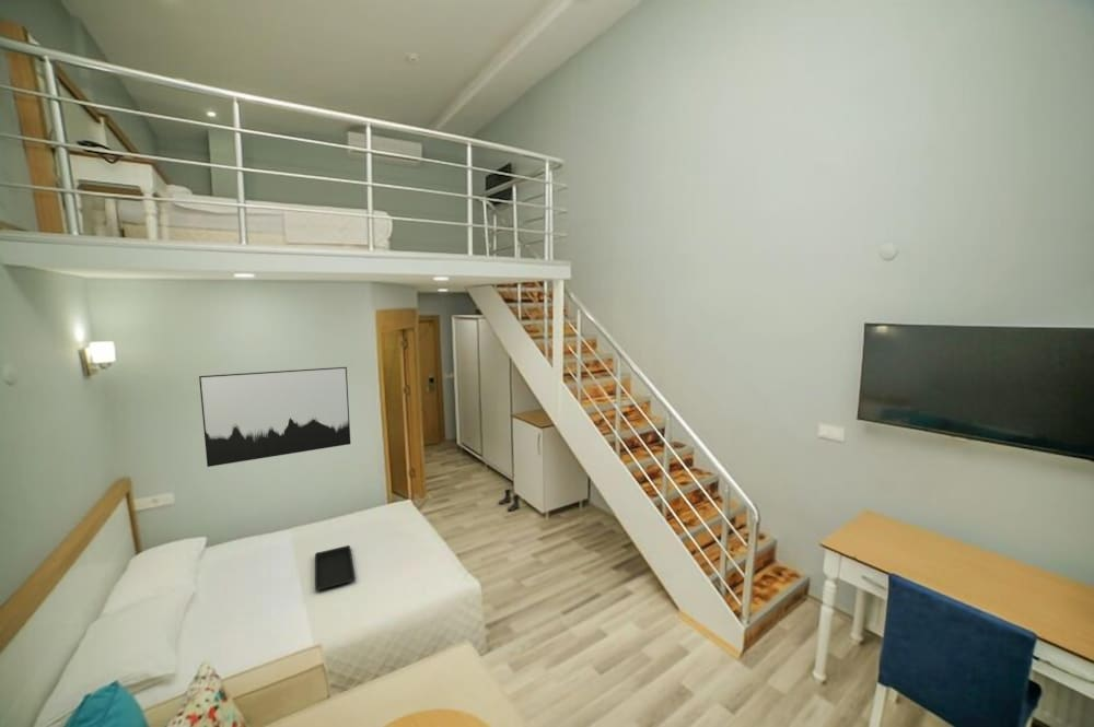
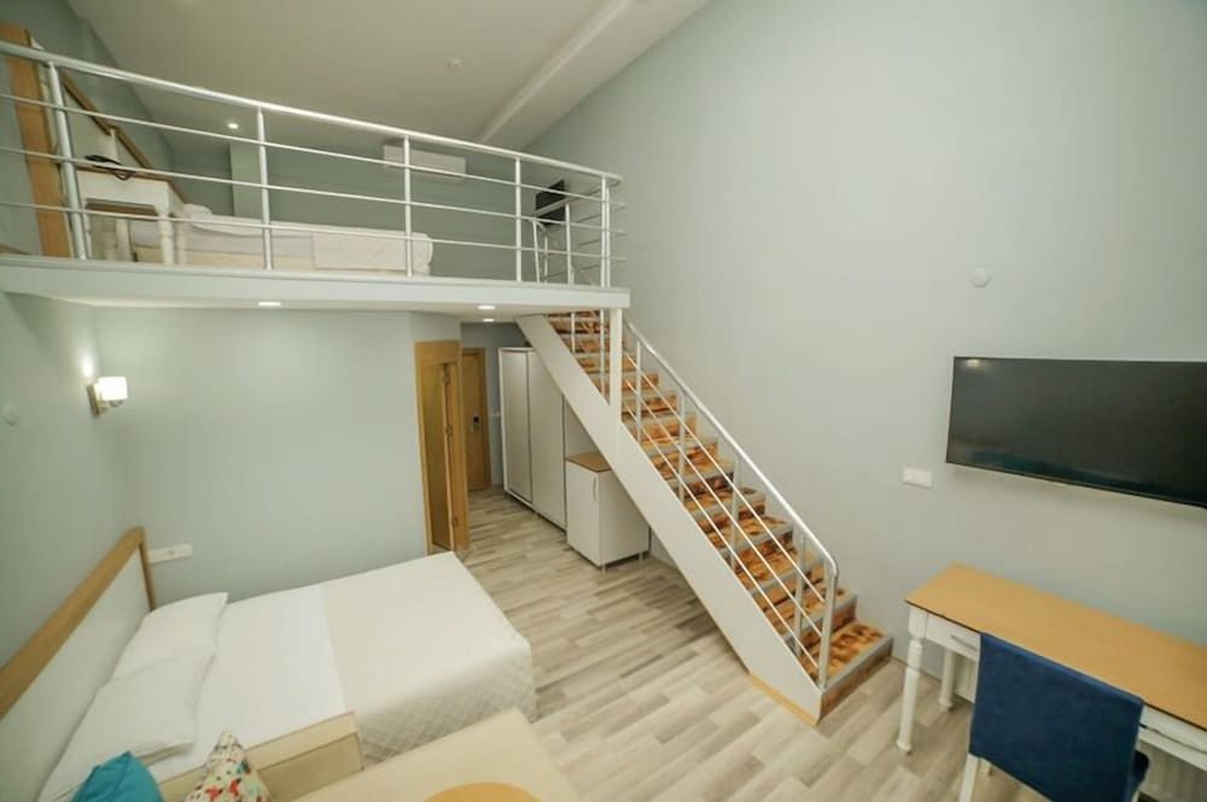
- boots [498,488,521,512]
- wall art [198,366,352,468]
- serving tray [314,544,357,591]
